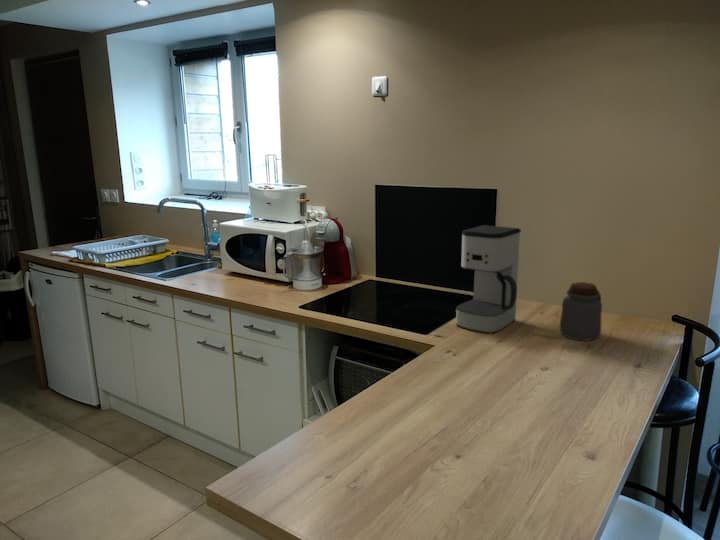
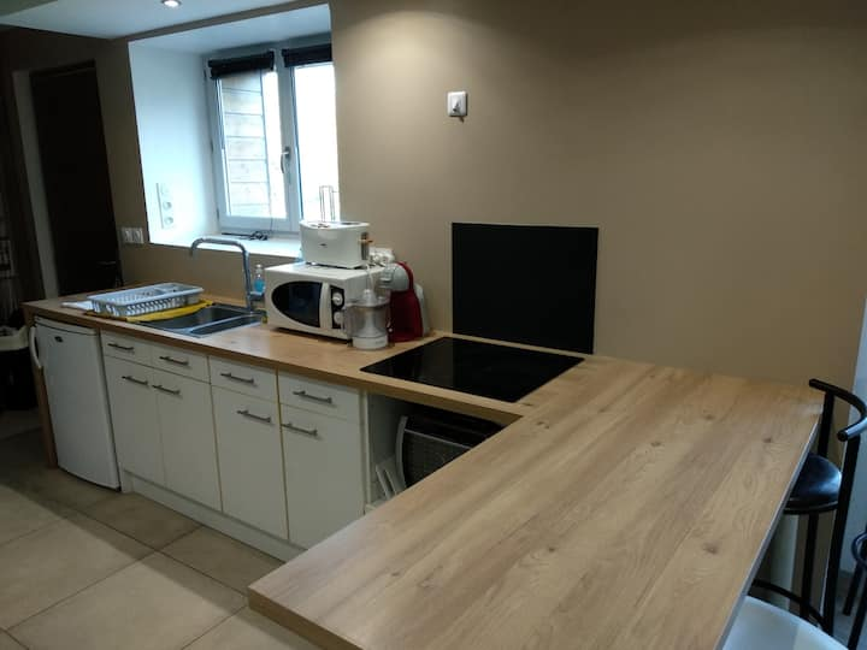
- coffee maker [455,224,522,334]
- jar [559,281,603,341]
